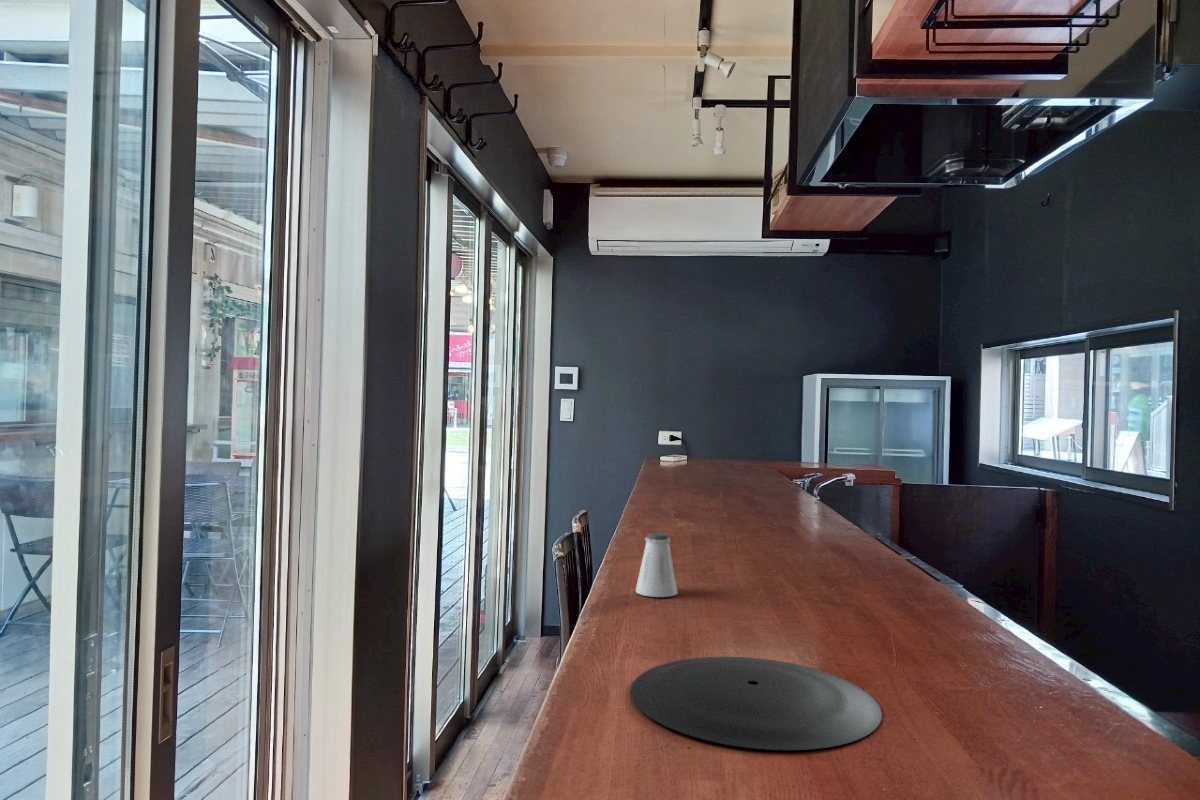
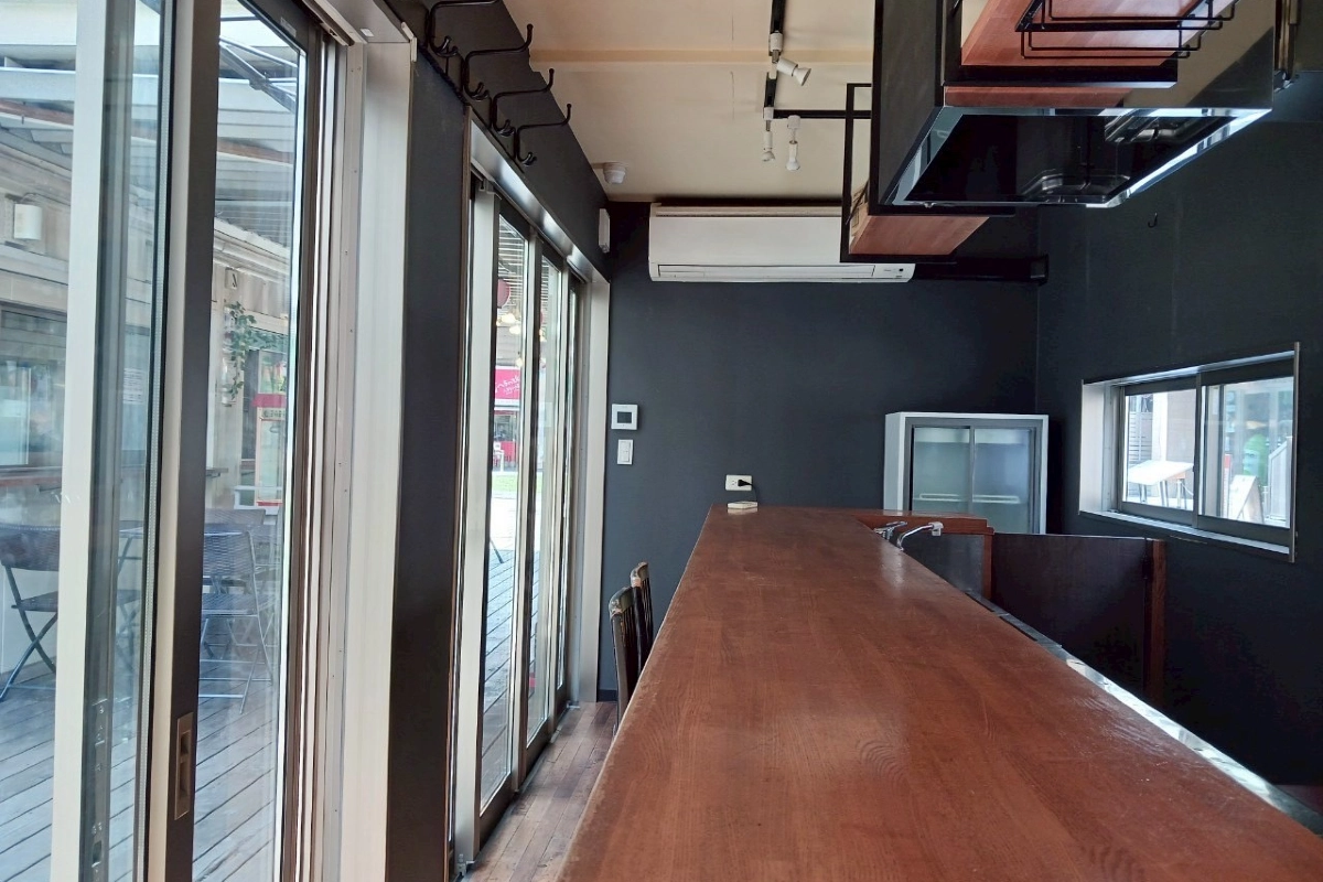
- plate [630,656,883,751]
- saltshaker [635,531,679,598]
